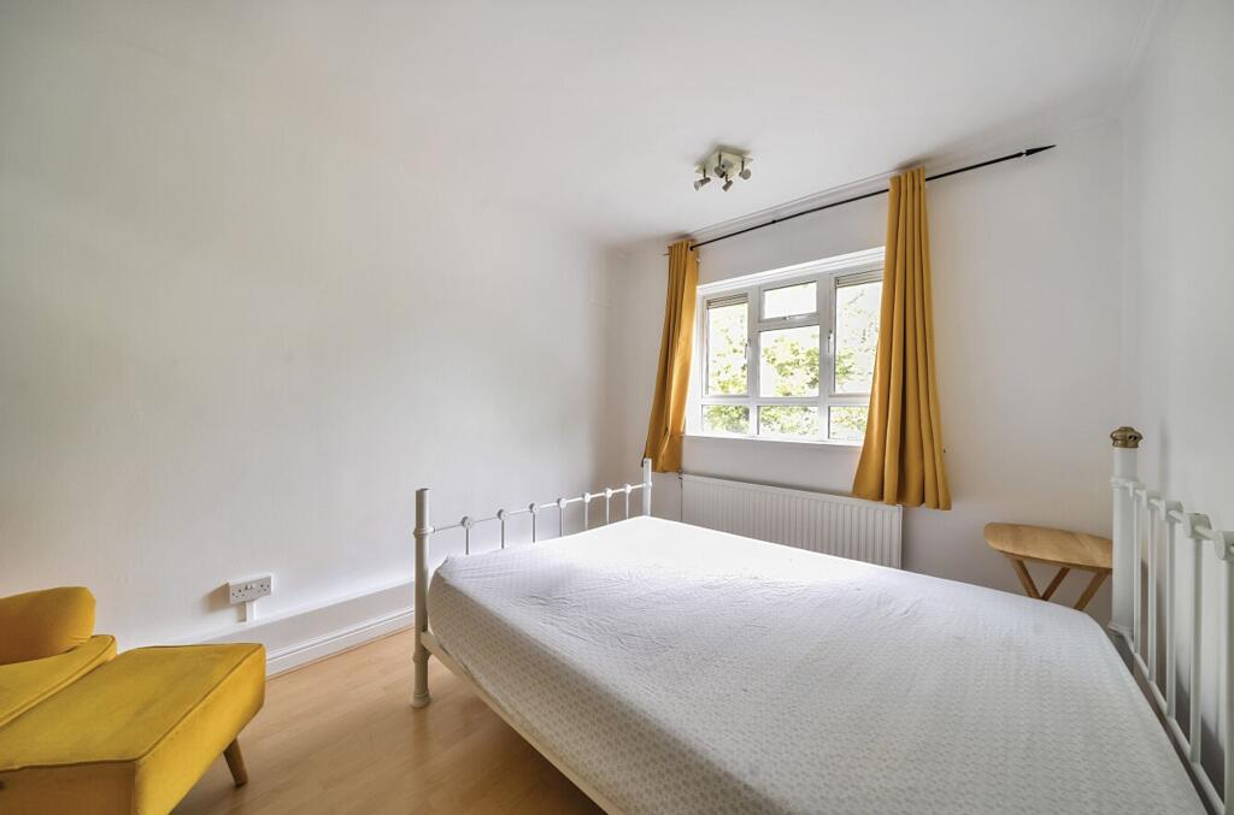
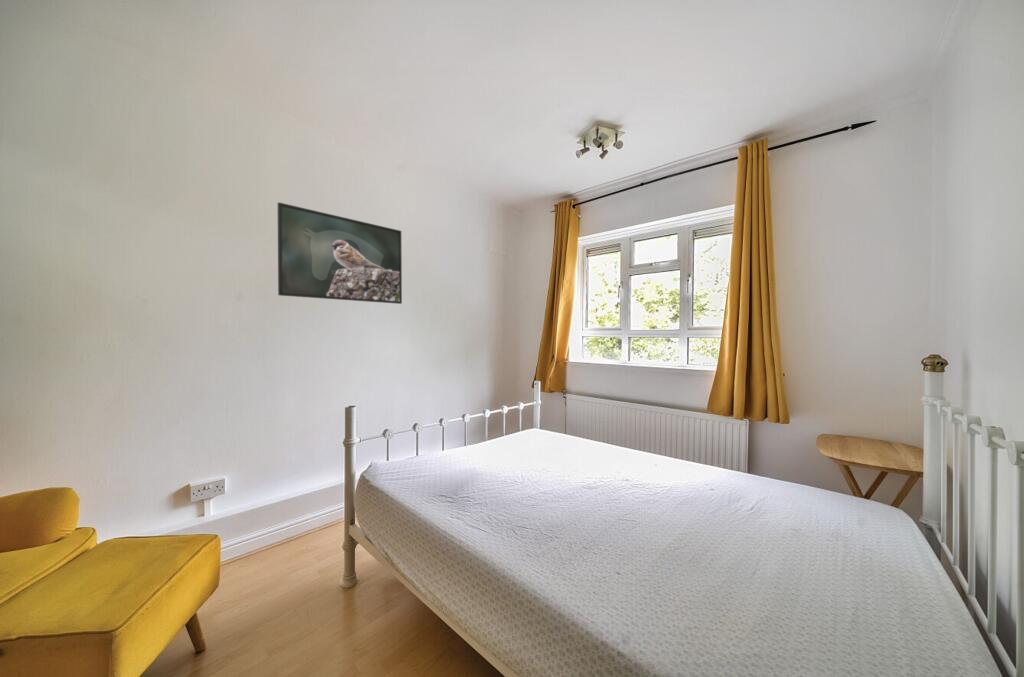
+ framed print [277,201,403,305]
